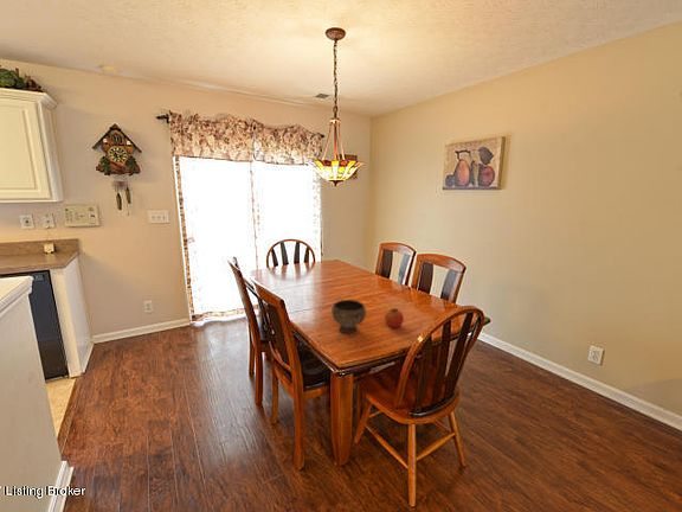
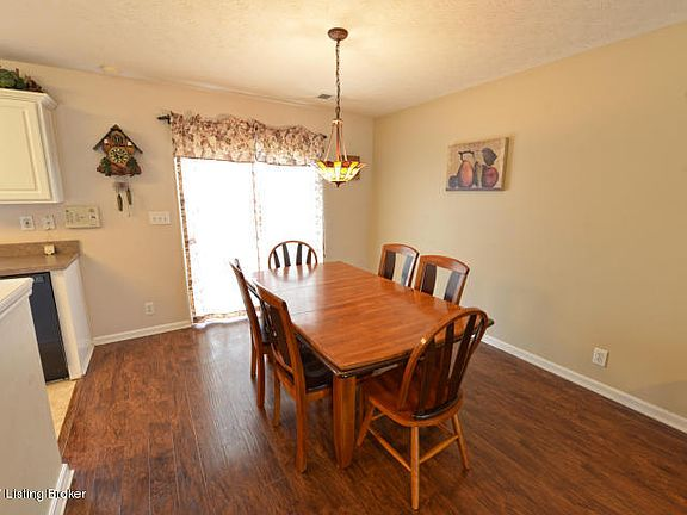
- bowl [330,299,367,334]
- fruit [384,307,405,329]
